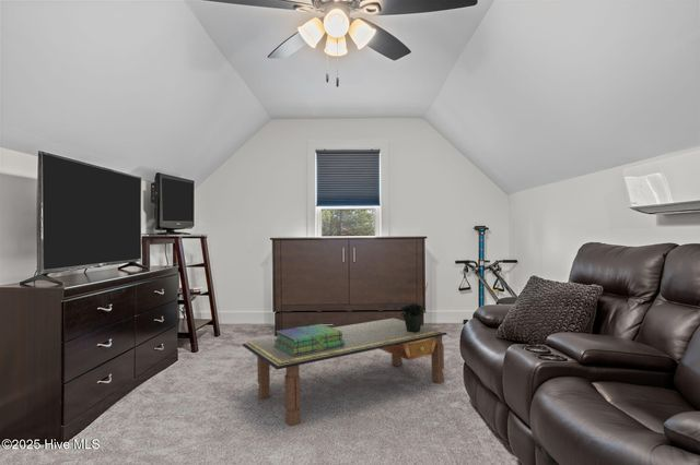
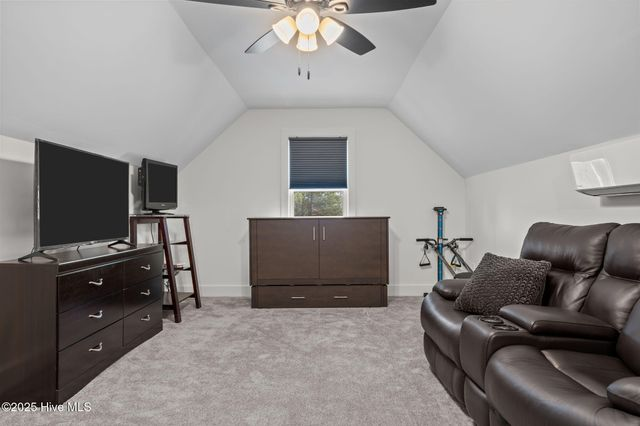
- potted plant [399,283,429,333]
- coffee table [242,318,448,427]
- stack of books [273,323,345,356]
